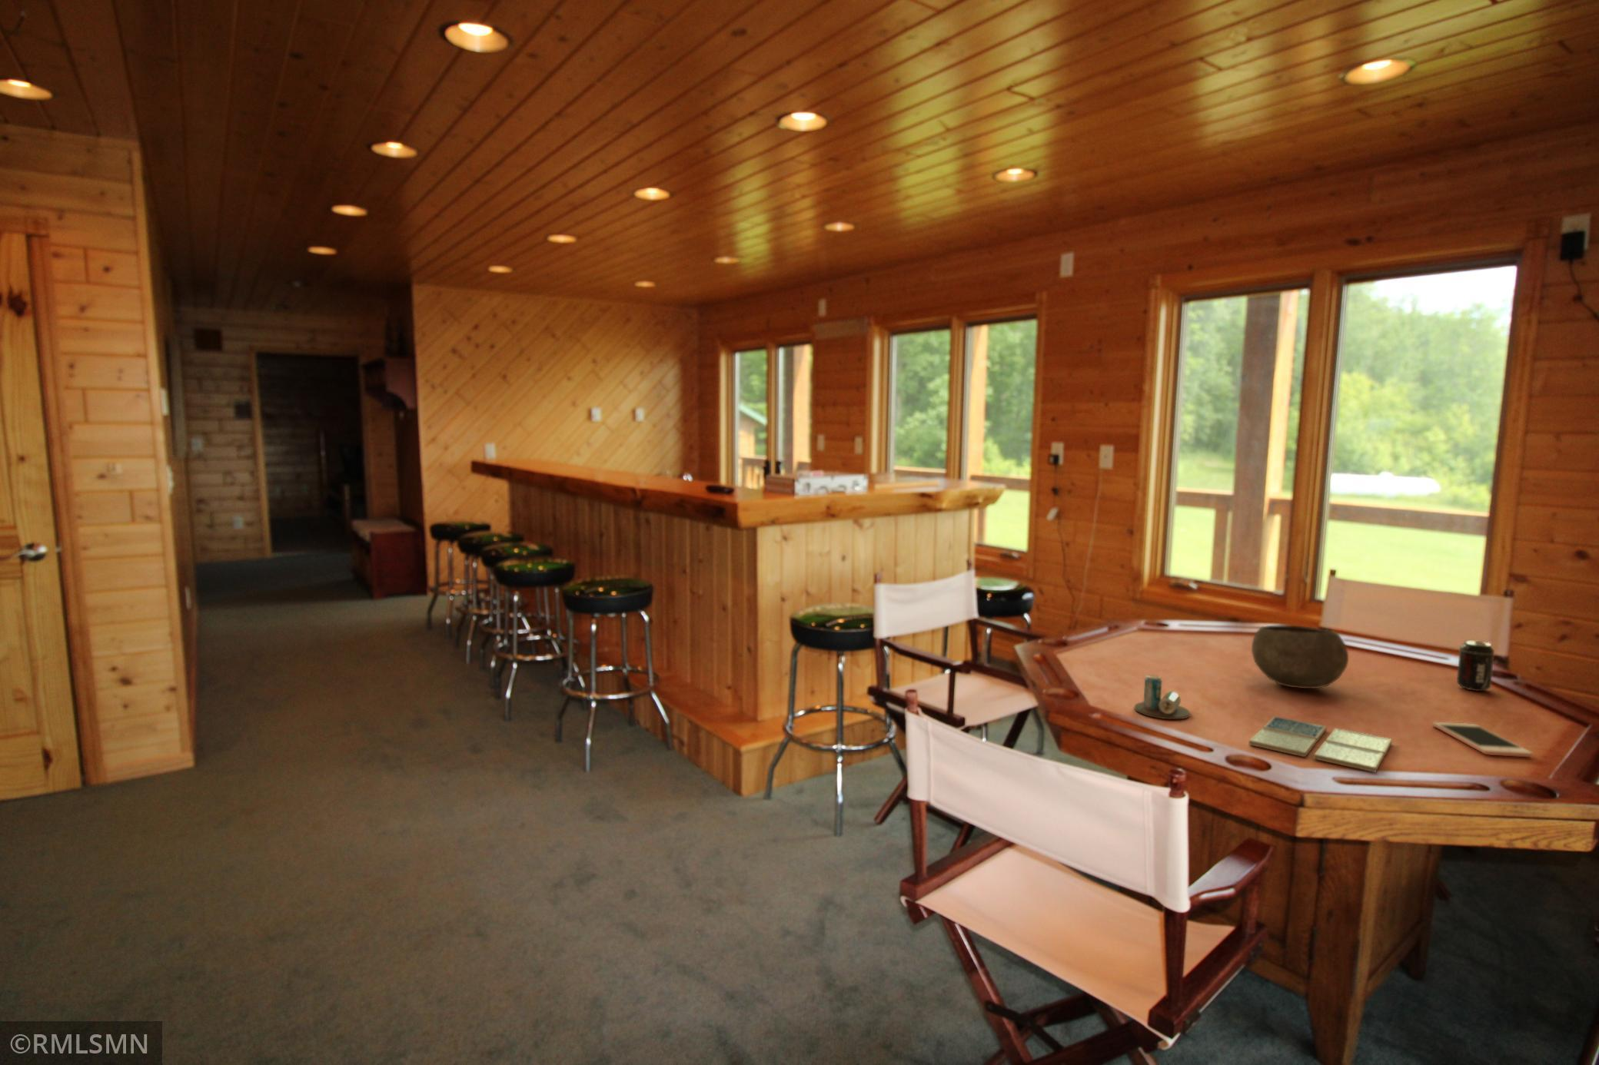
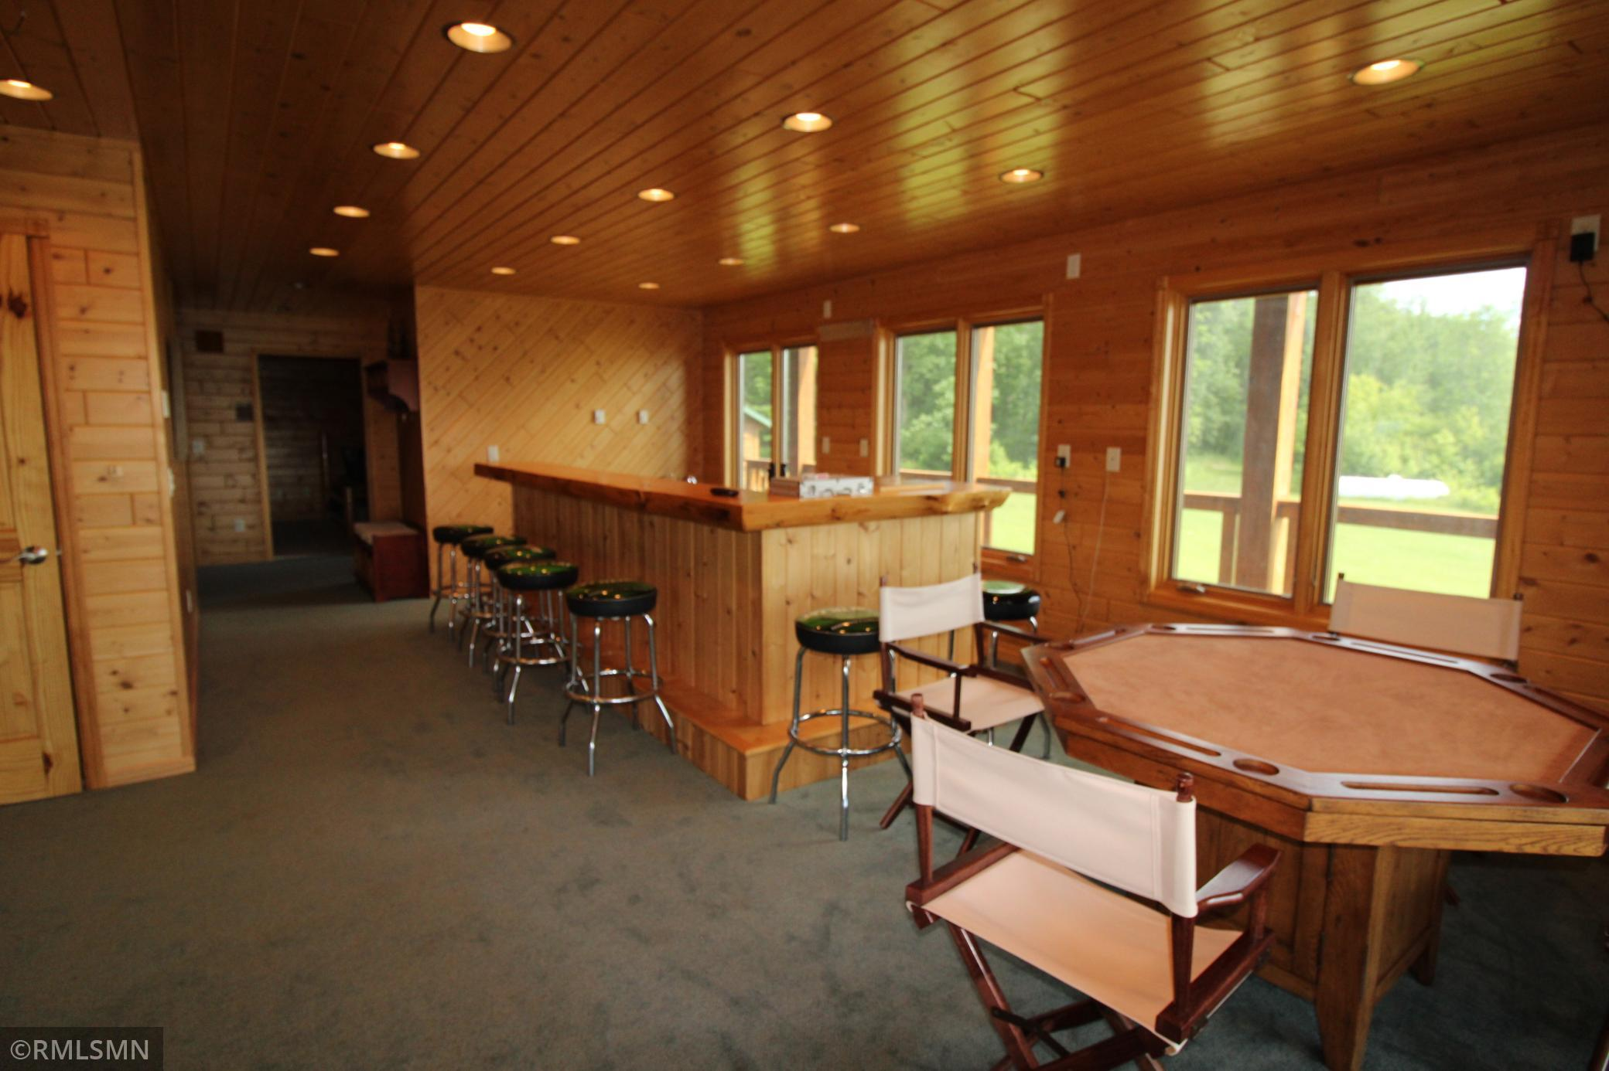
- beverage can [1456,639,1496,692]
- cell phone [1431,721,1534,757]
- drink coaster [1248,716,1393,773]
- bowl [1251,625,1349,689]
- beverage can [1134,674,1191,720]
